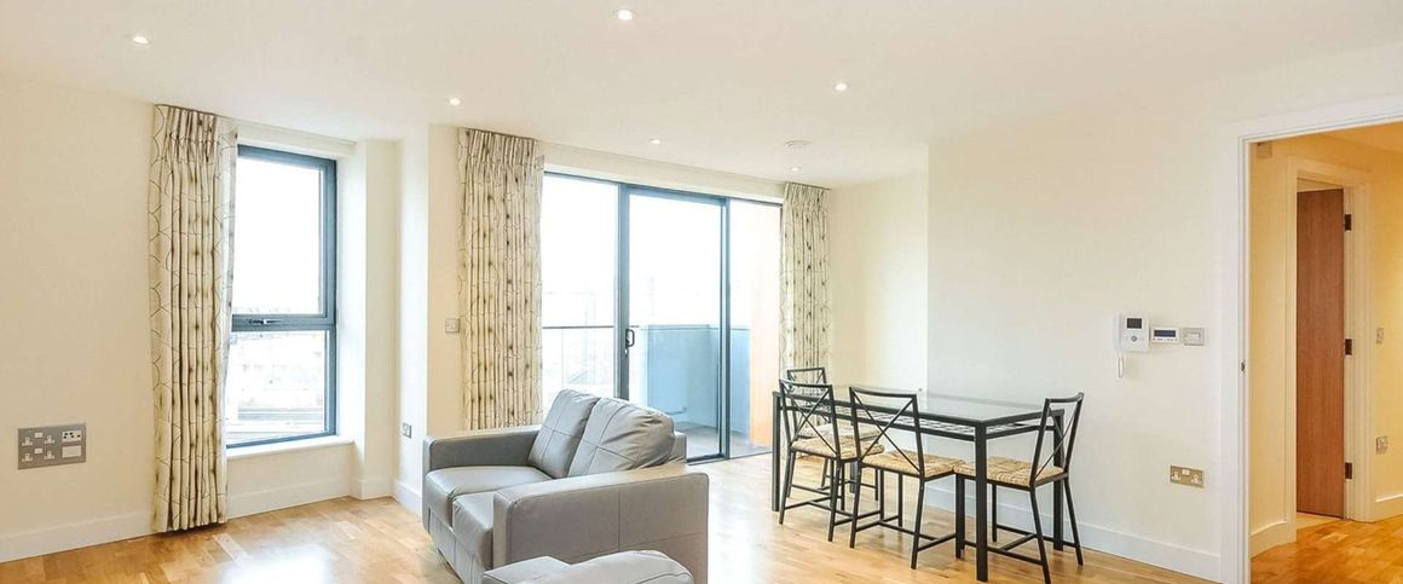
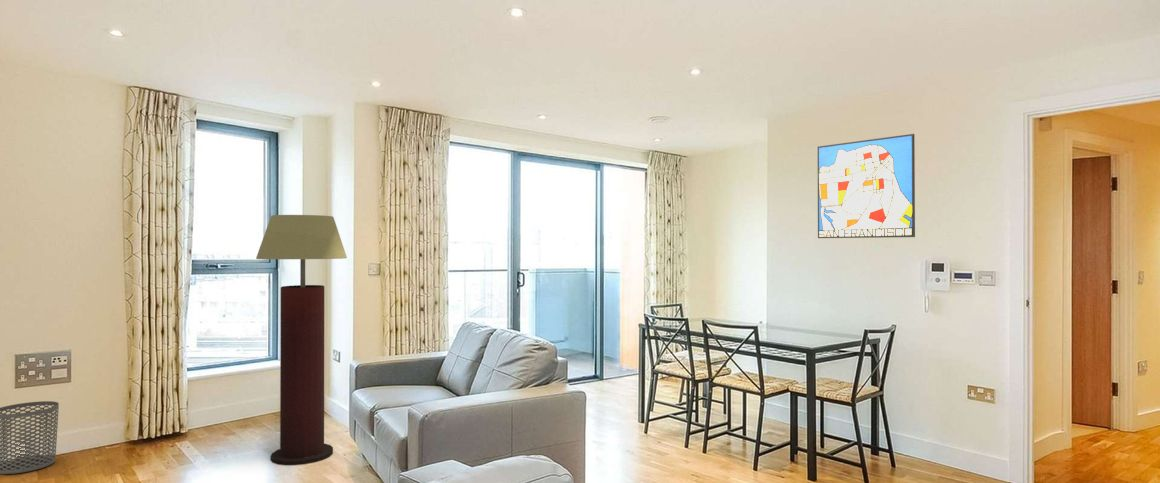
+ wall art [817,133,916,239]
+ waste bin [0,400,60,475]
+ floor lamp [255,214,348,466]
